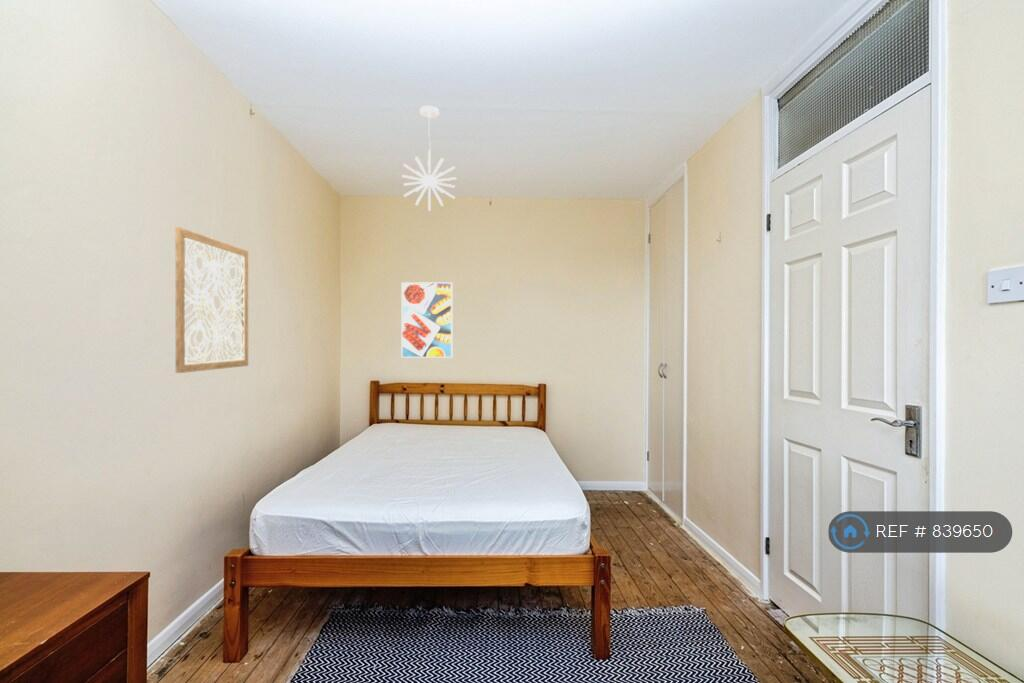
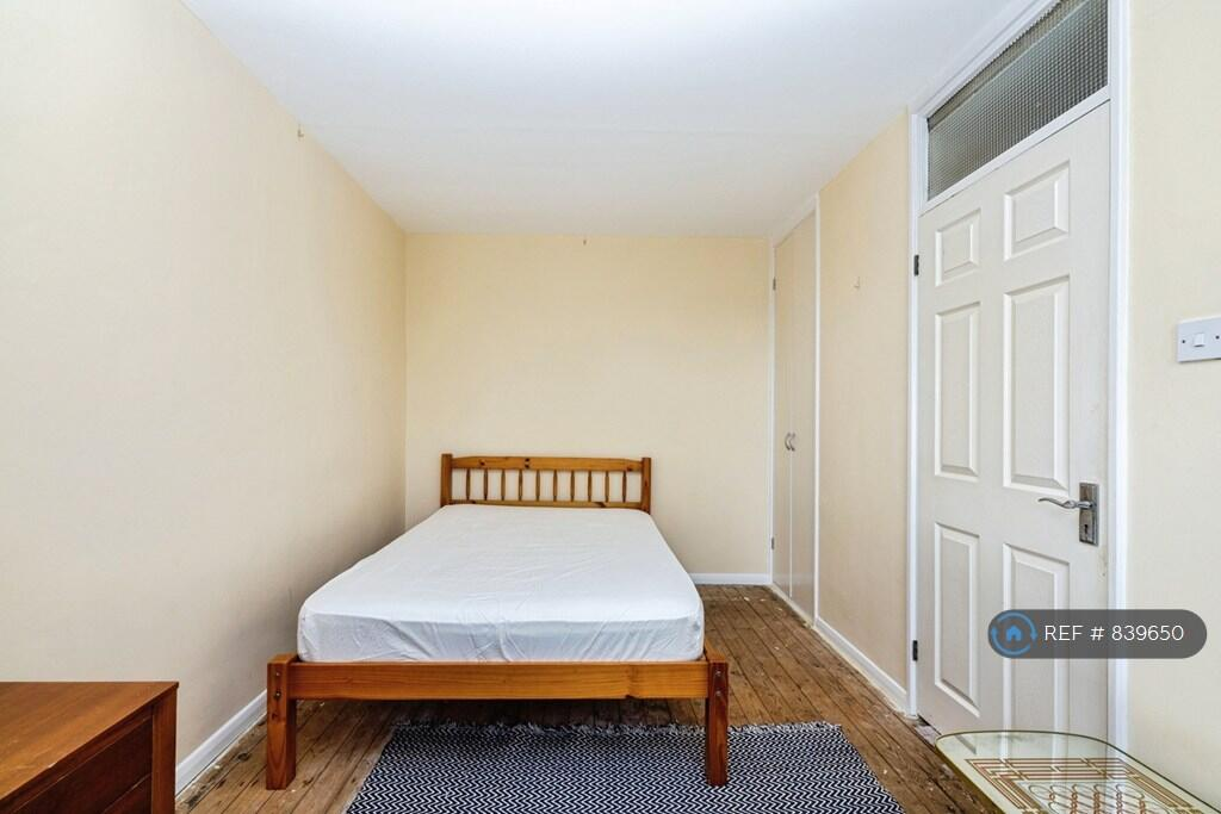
- wall art [174,226,249,374]
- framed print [401,281,453,359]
- pendant light [401,105,457,212]
